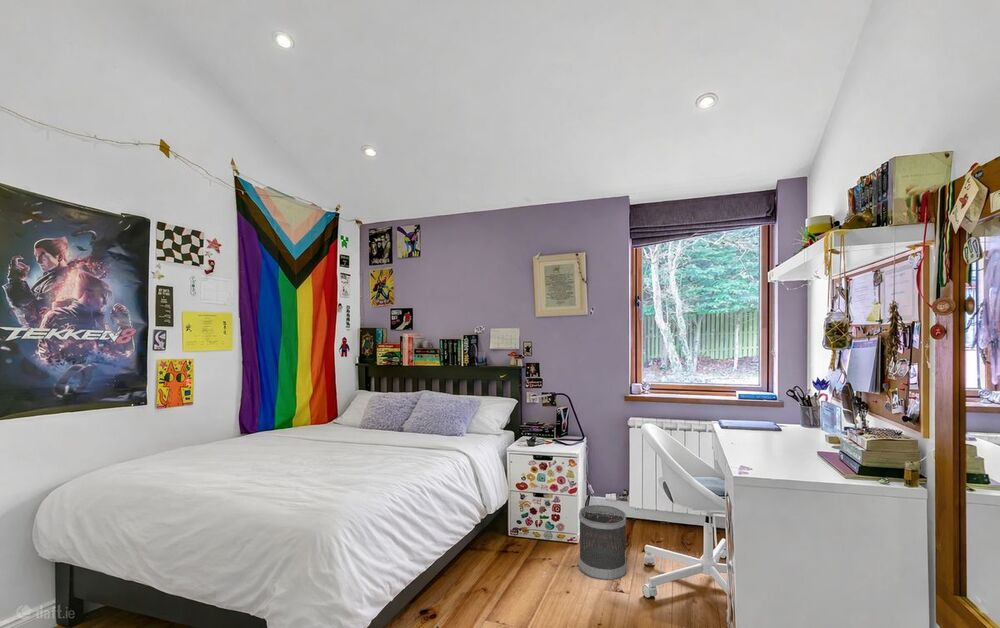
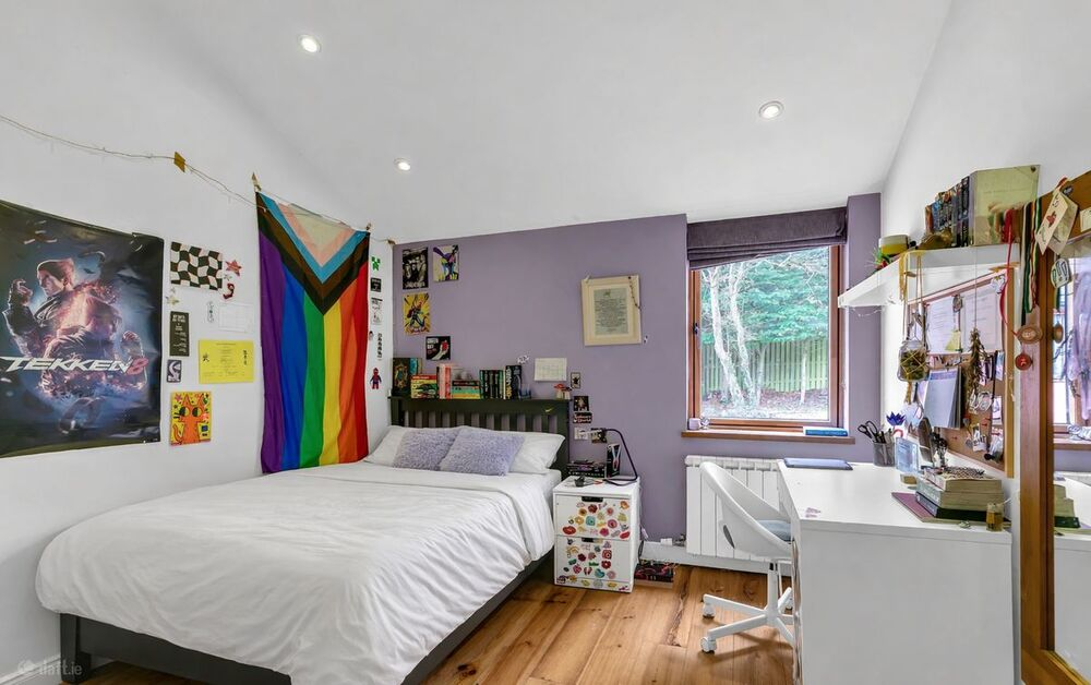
- wastebasket [578,504,627,581]
